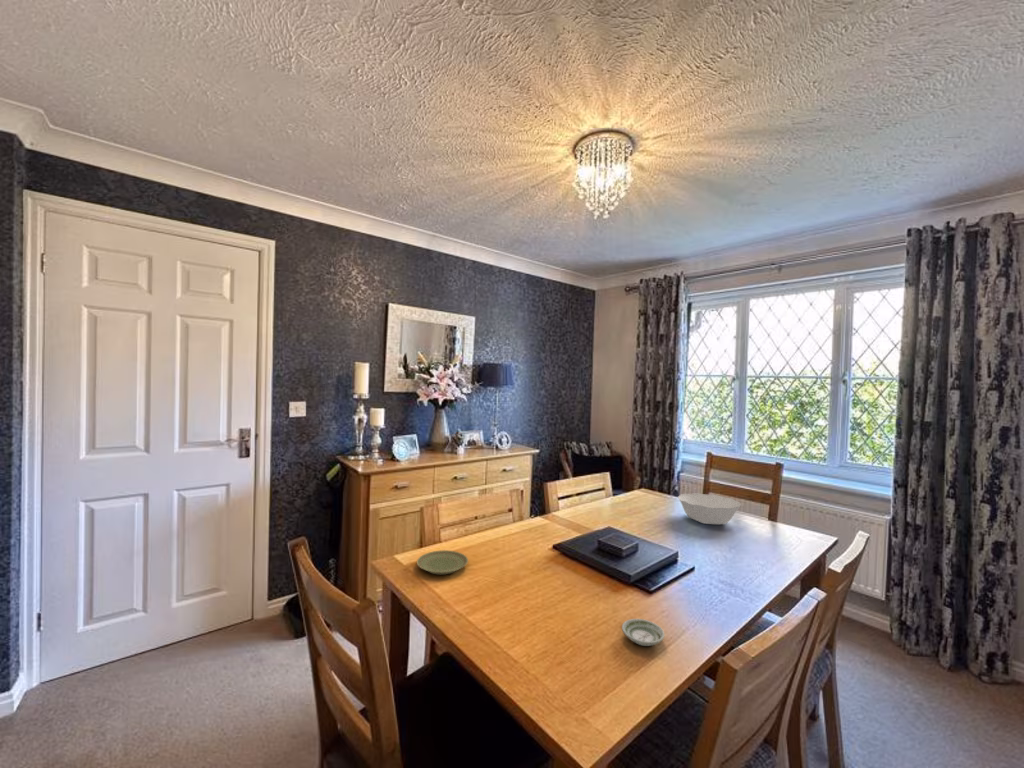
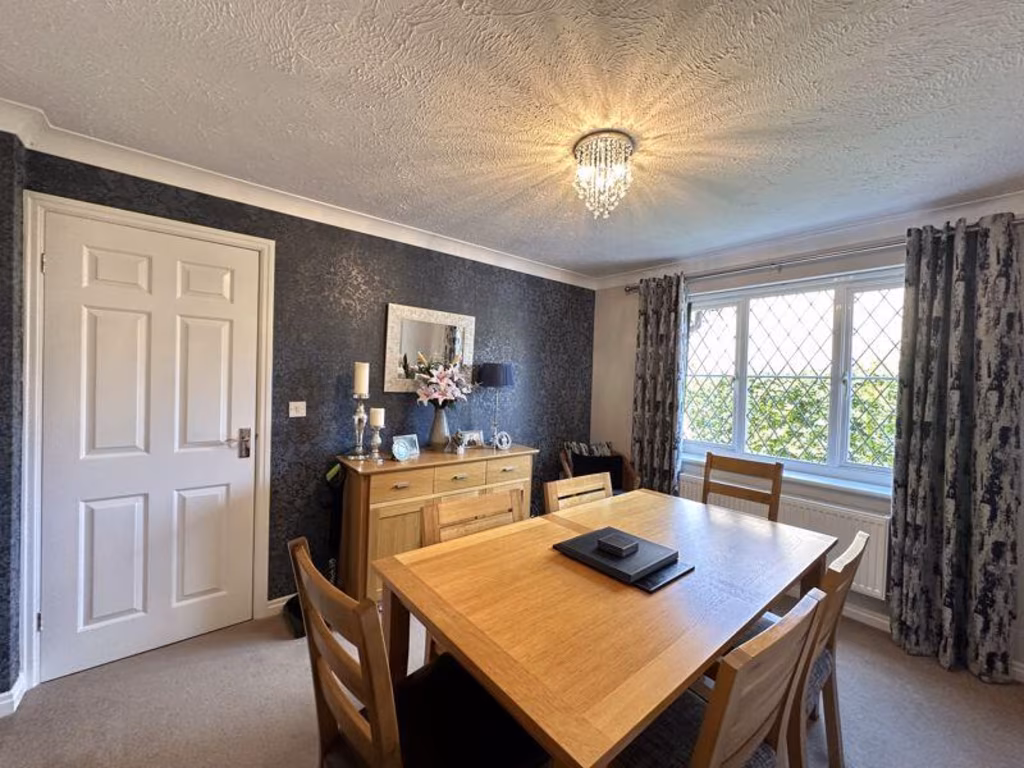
- saucer [621,618,666,647]
- plate [416,549,469,575]
- bowl [677,492,741,525]
